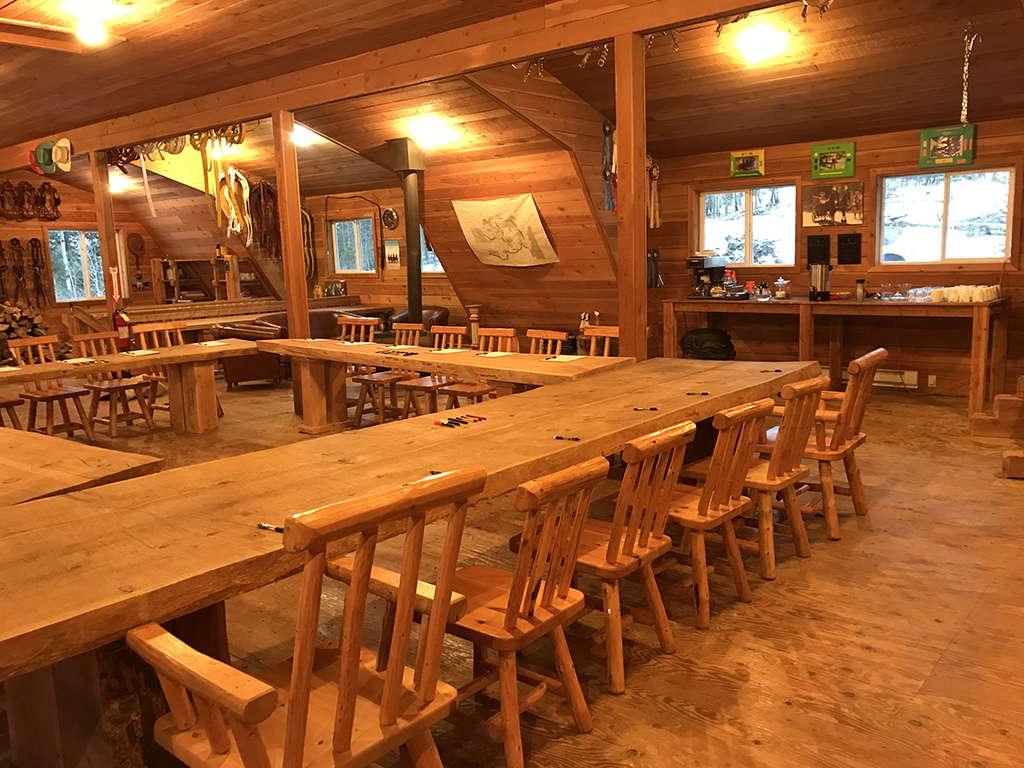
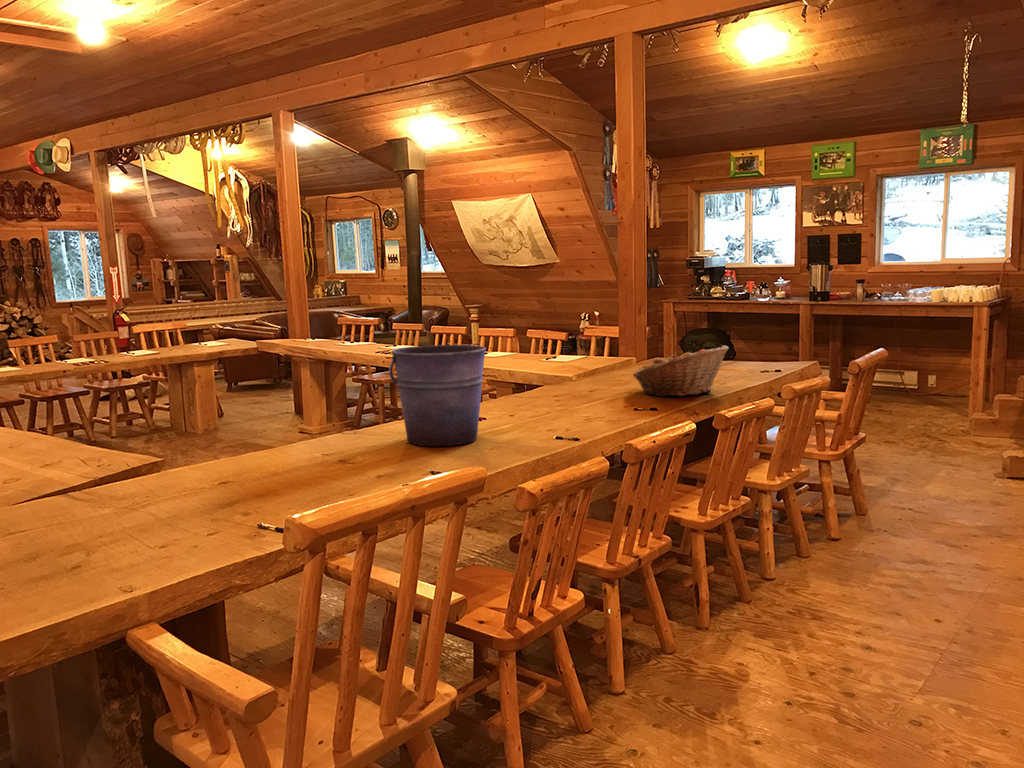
+ bucket [388,344,487,448]
+ fruit basket [632,344,730,398]
